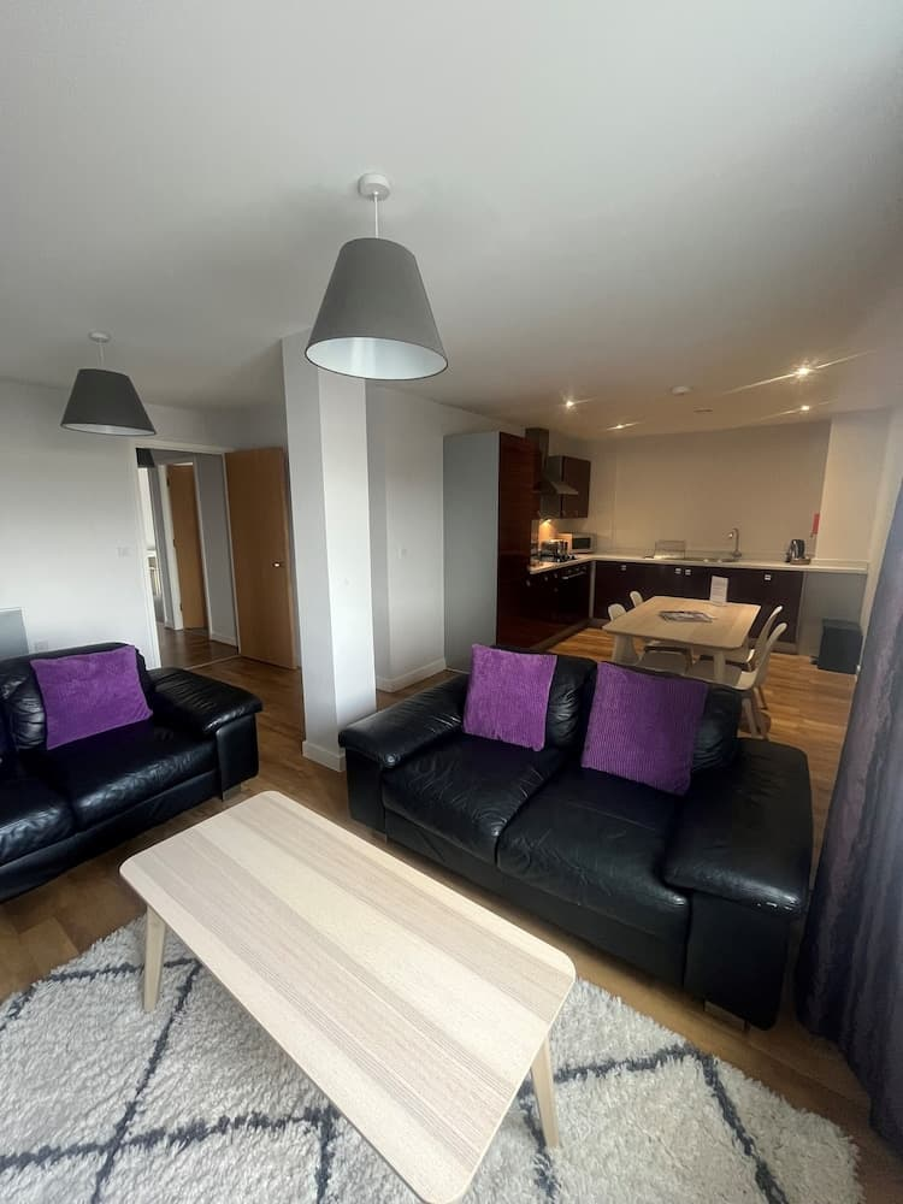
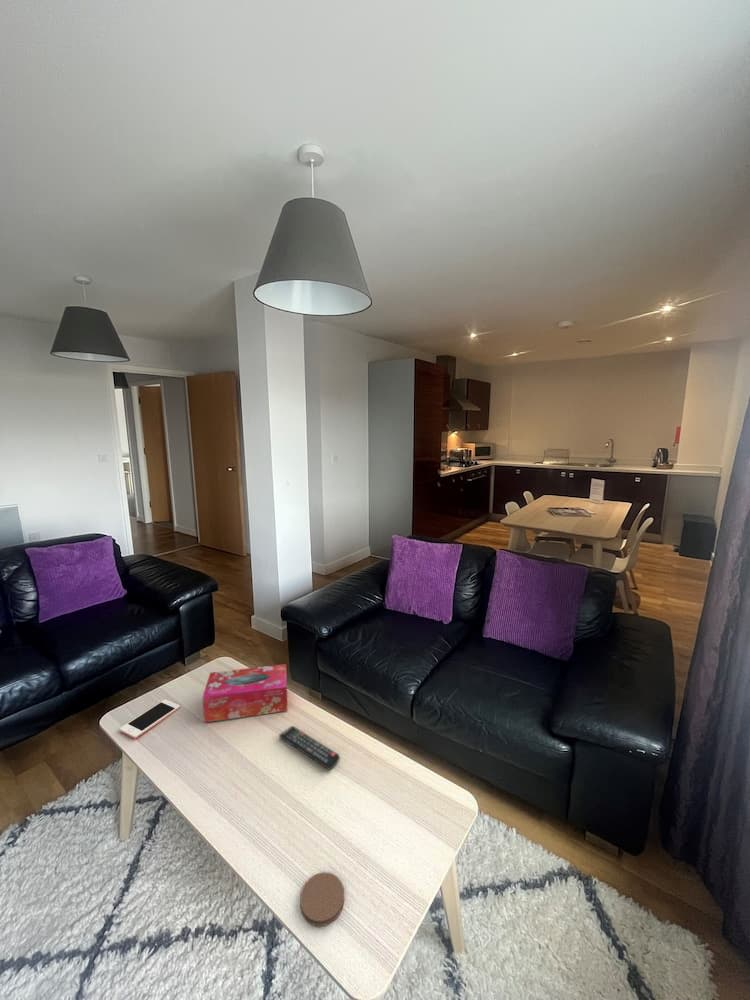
+ remote control [278,725,341,771]
+ coaster [299,871,345,927]
+ cell phone [119,698,181,739]
+ tissue box [202,663,288,723]
